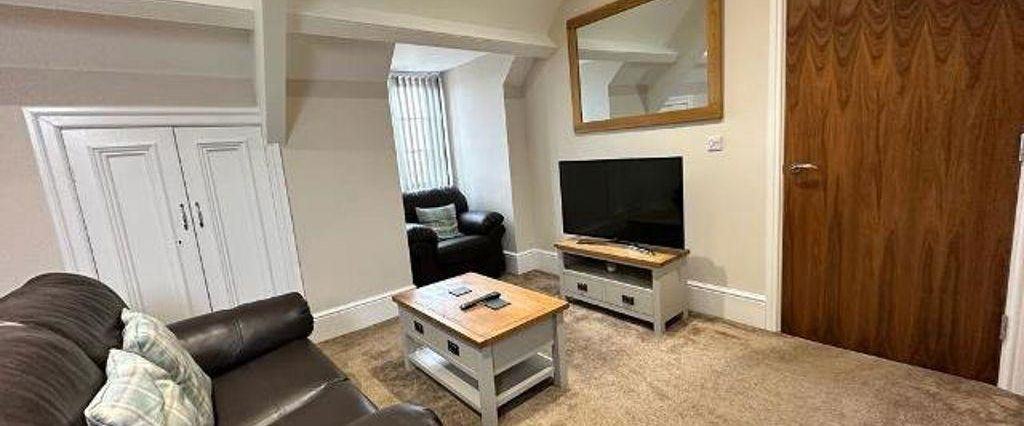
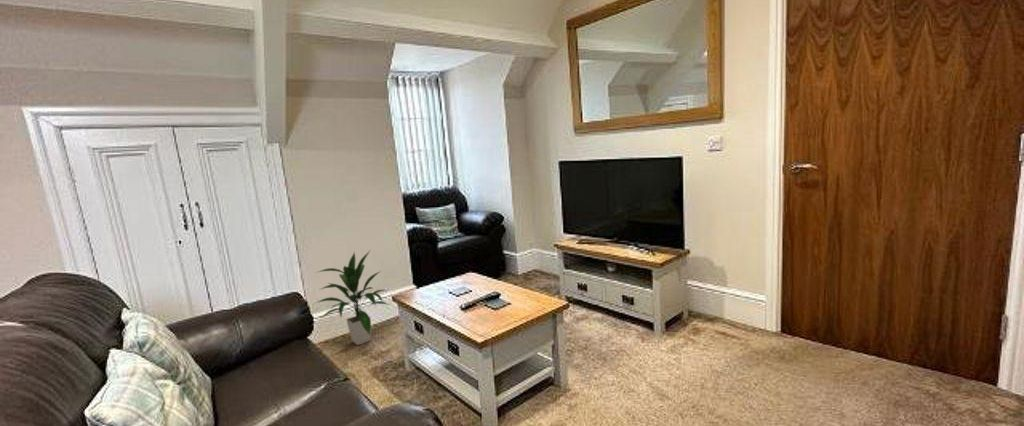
+ indoor plant [314,250,390,346]
